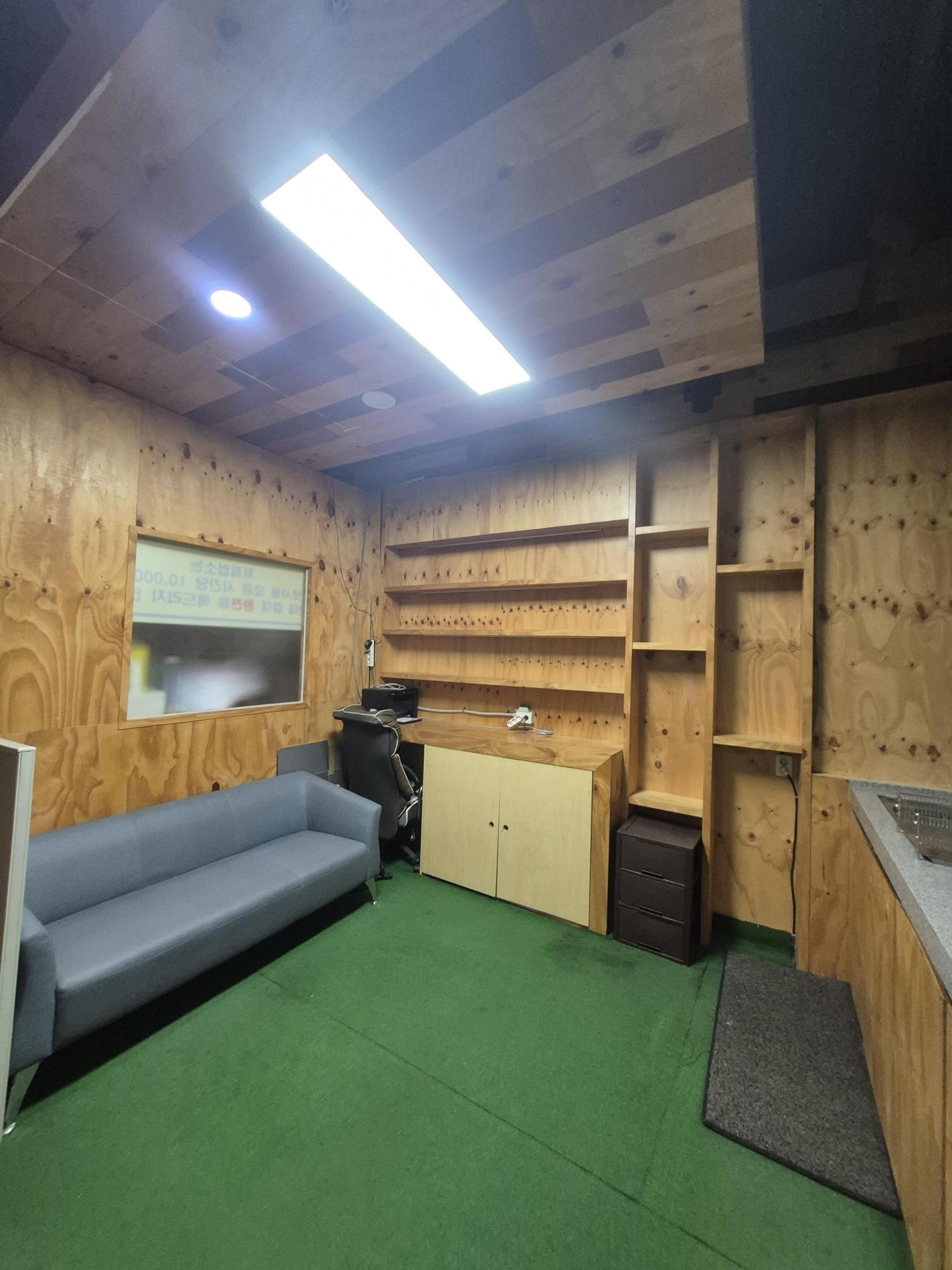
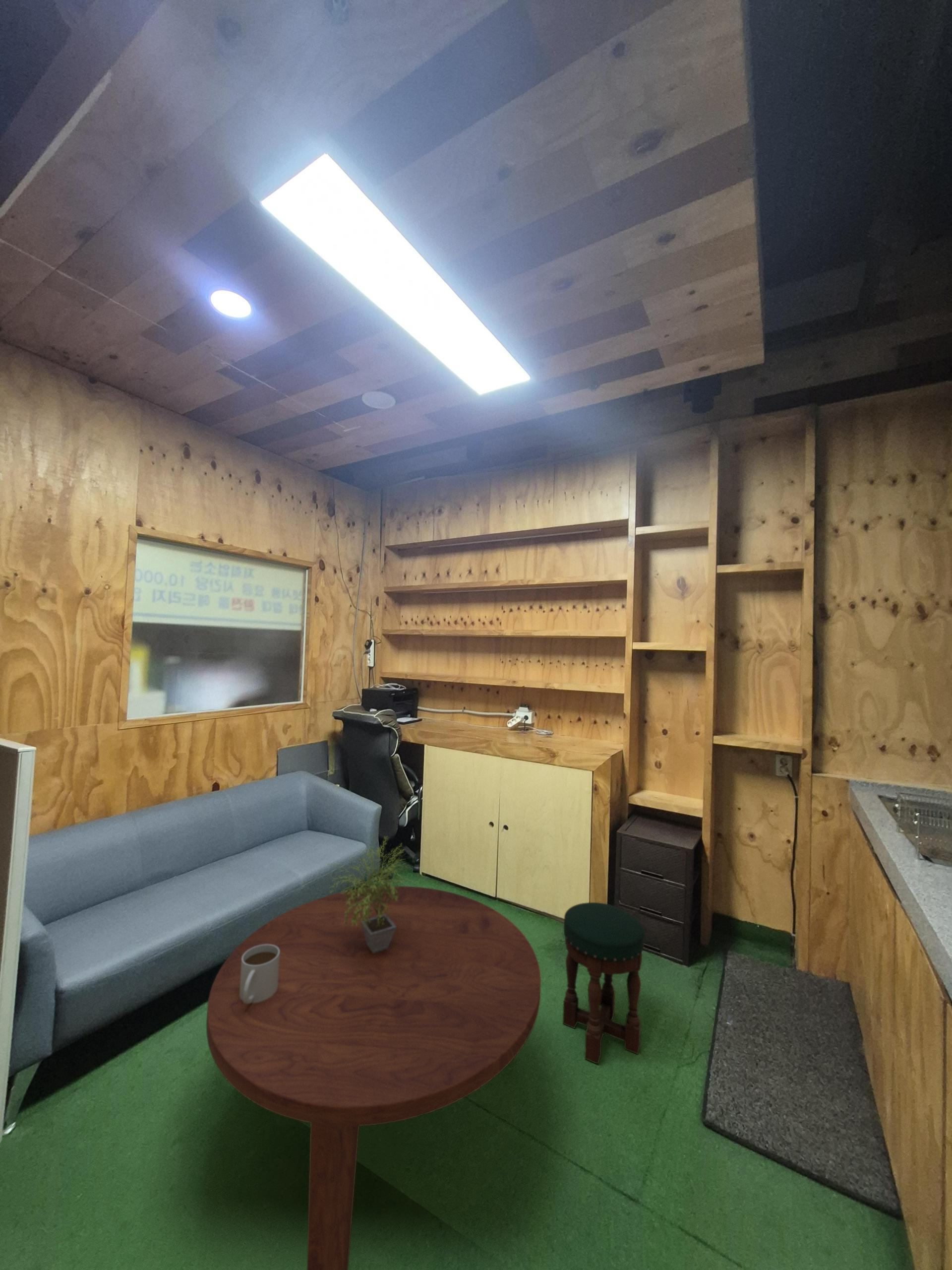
+ potted plant [327,835,415,953]
+ coffee table [206,886,541,1270]
+ mug [239,945,280,1004]
+ stool [562,902,645,1065]
